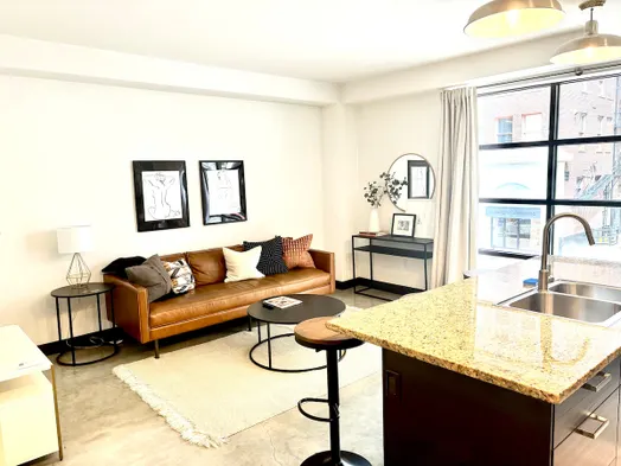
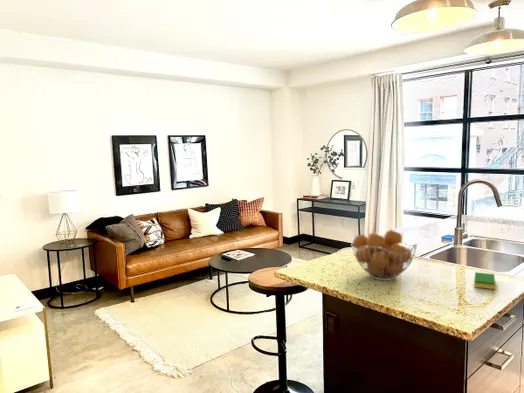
+ dish sponge [473,271,496,290]
+ fruit basket [350,229,419,281]
